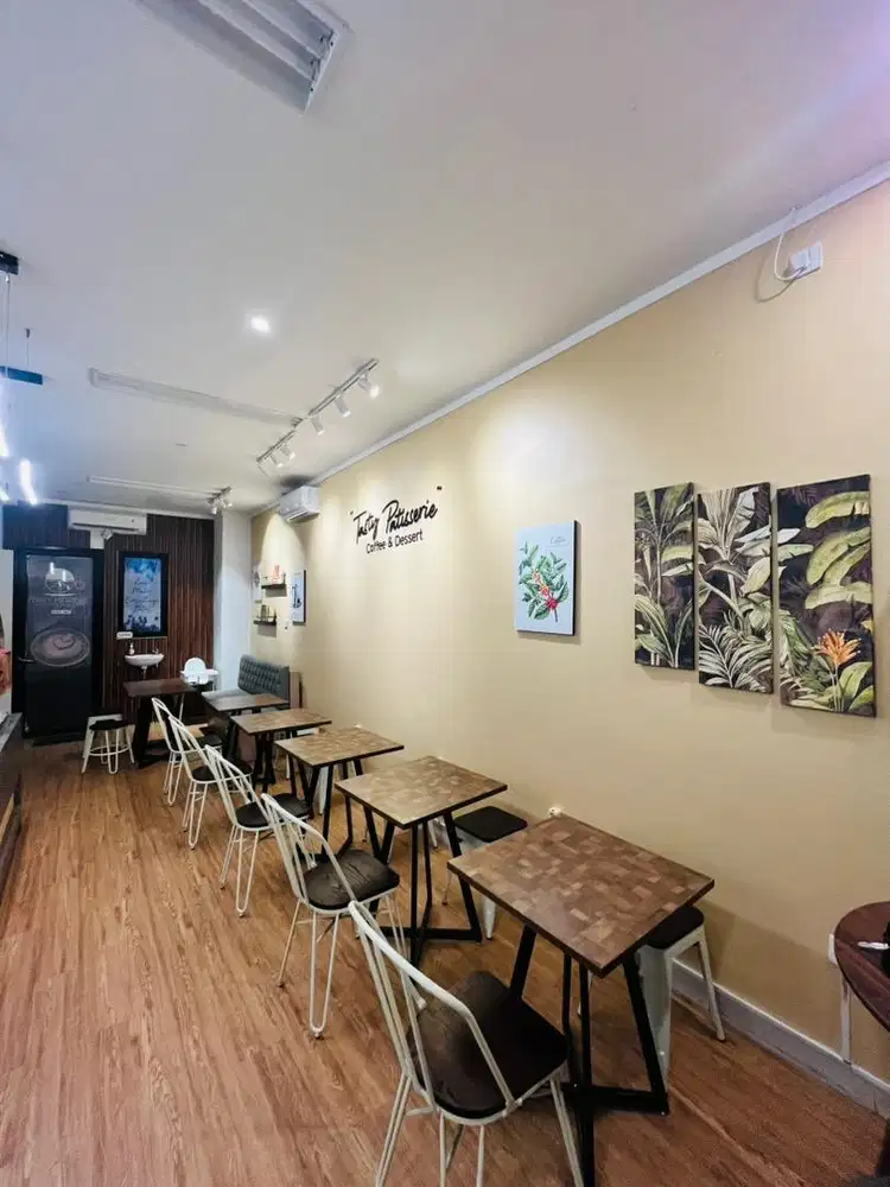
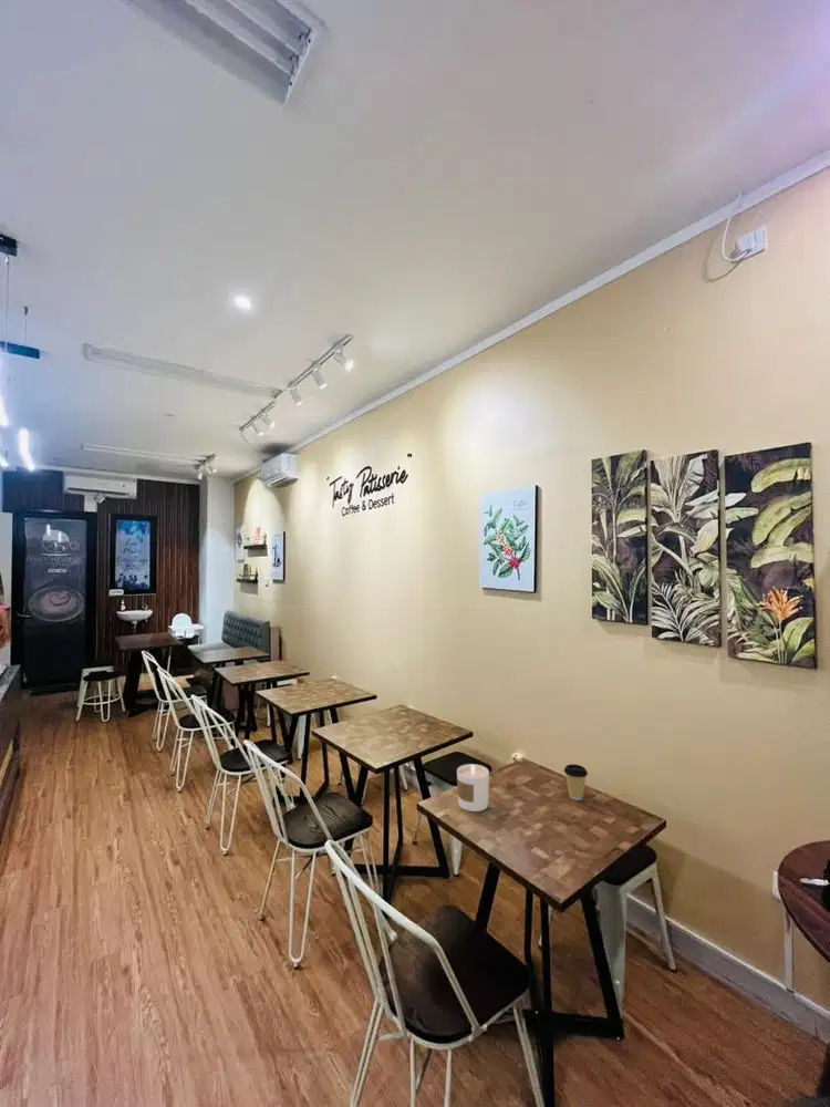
+ coffee cup [563,763,589,801]
+ candle [456,763,490,813]
